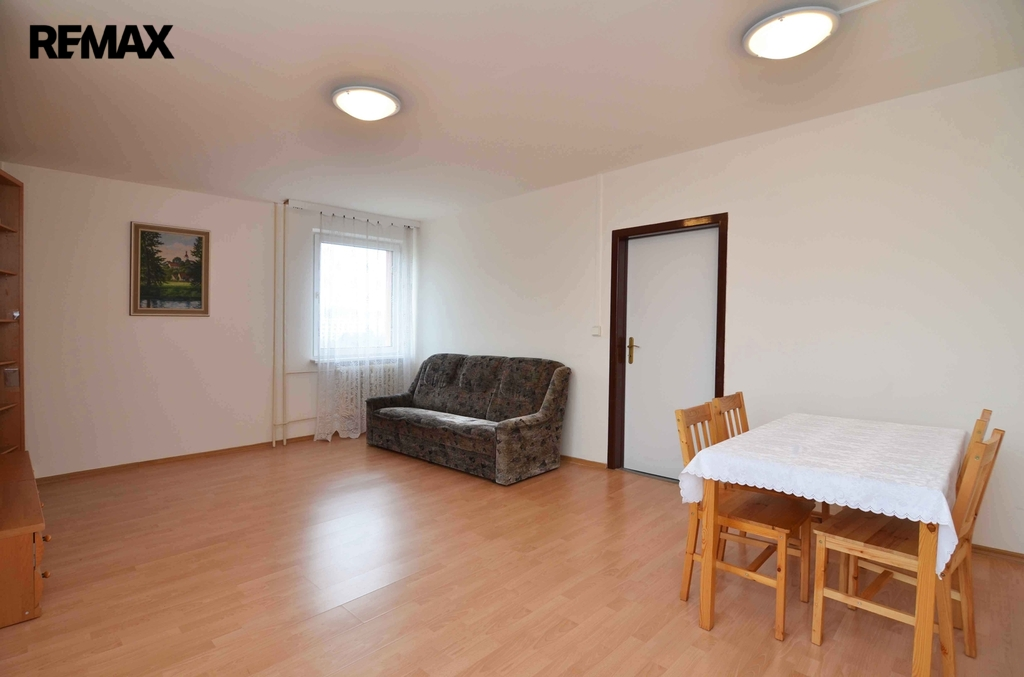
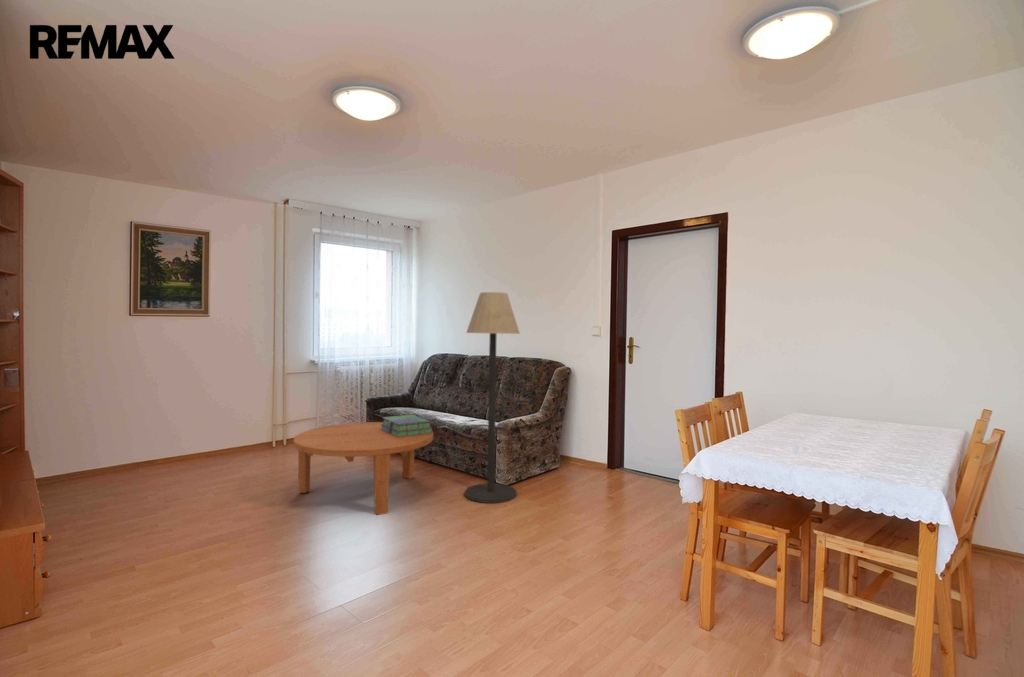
+ coffee table [292,421,434,516]
+ floor lamp [464,291,521,504]
+ stack of books [381,414,433,437]
